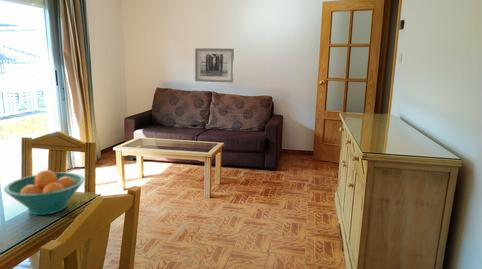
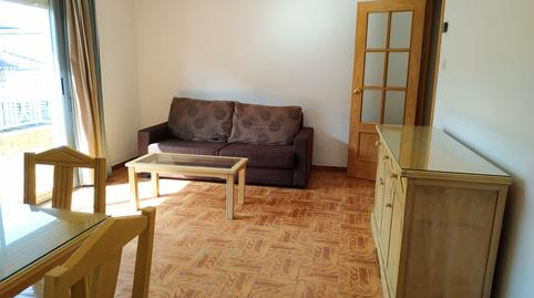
- fruit bowl [3,169,85,216]
- wall art [194,47,235,83]
